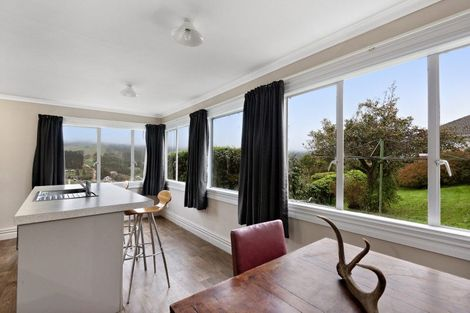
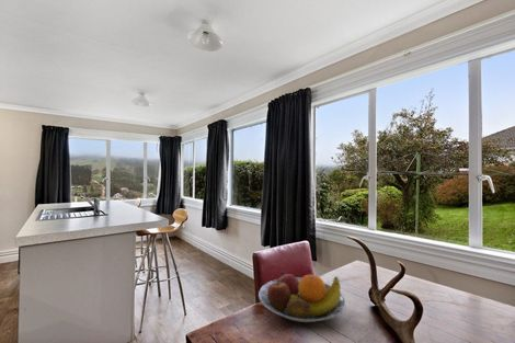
+ fruit bowl [258,270,346,323]
